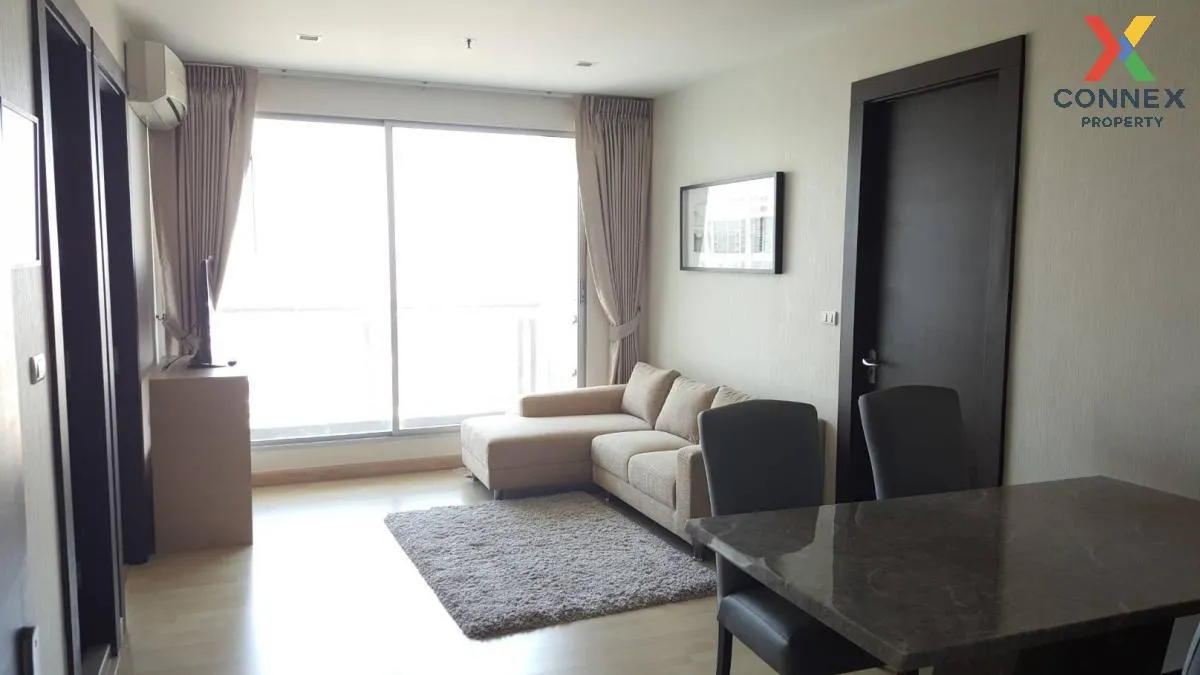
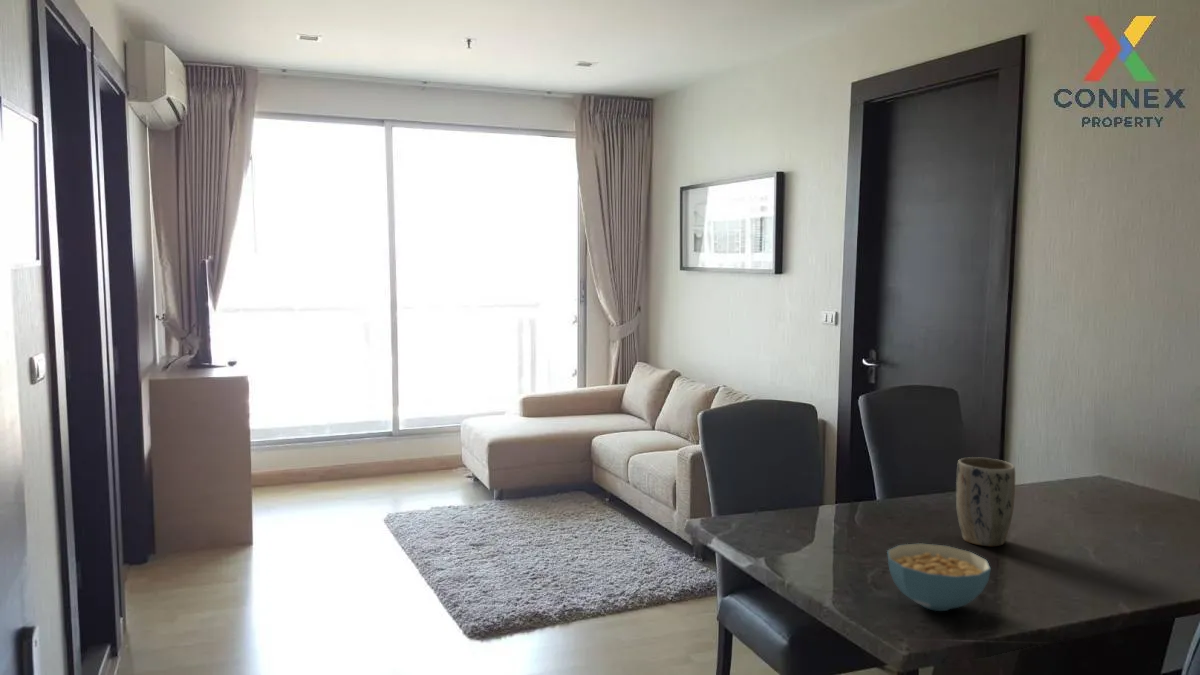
+ cereal bowl [886,542,992,612]
+ plant pot [955,456,1016,547]
